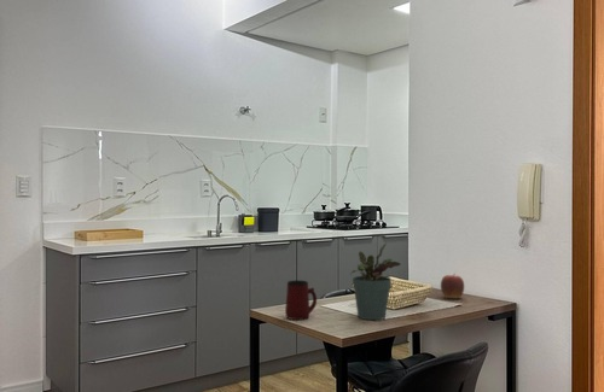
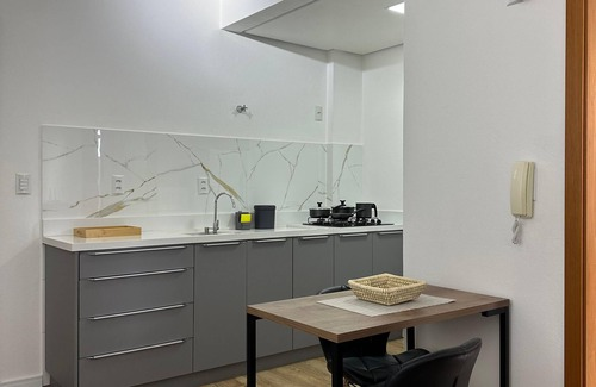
- mug [284,280,318,321]
- apple [440,273,465,299]
- potted plant [350,241,401,321]
